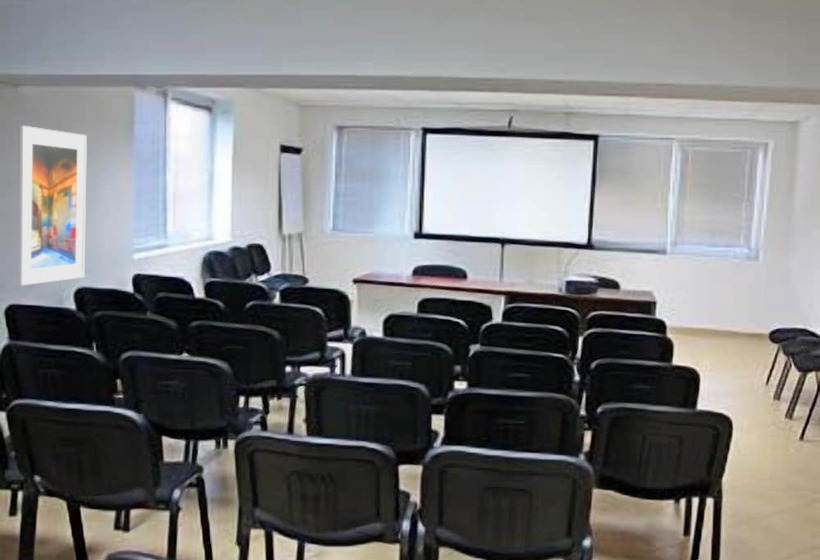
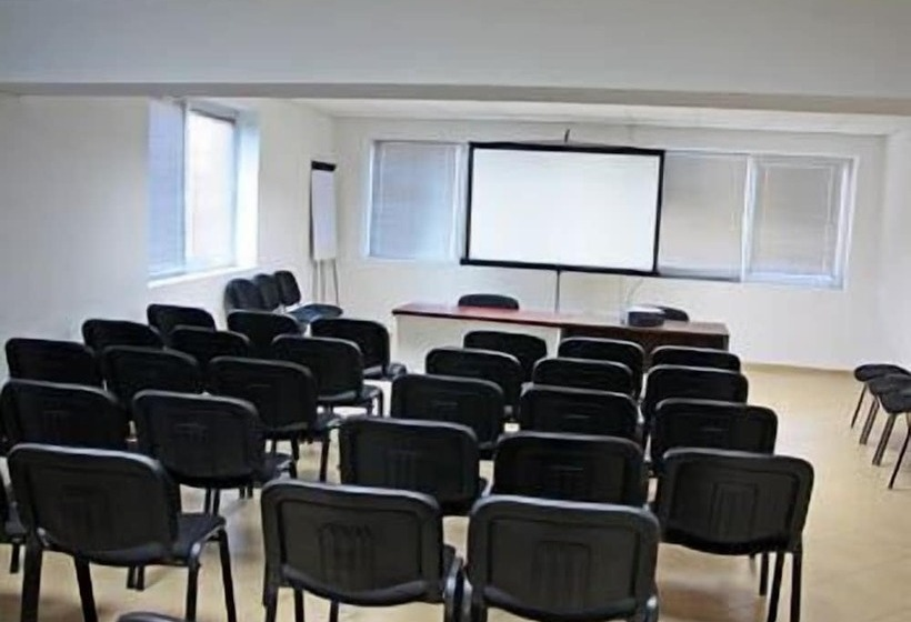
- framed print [17,125,88,287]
